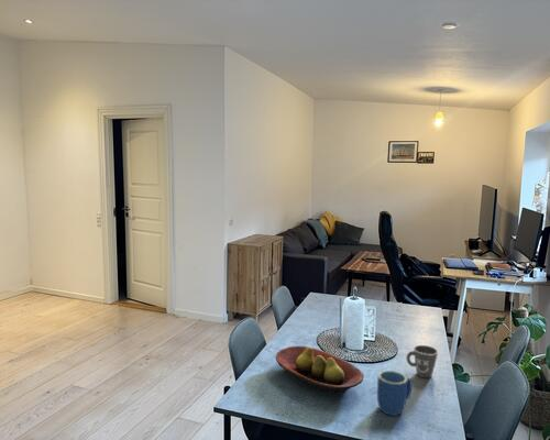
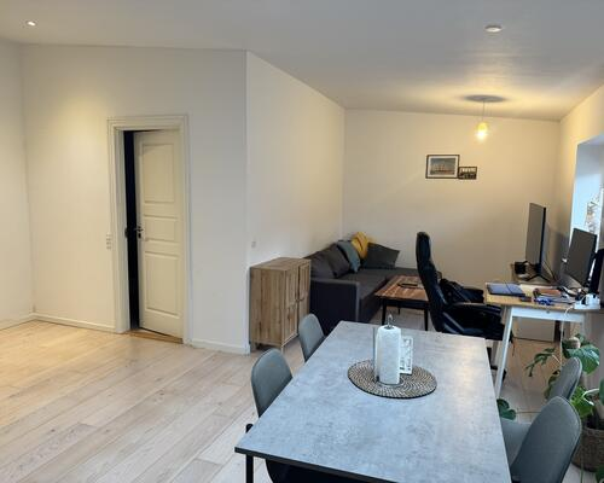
- mug [406,344,439,378]
- mug [376,370,413,417]
- fruit bowl [275,345,364,395]
